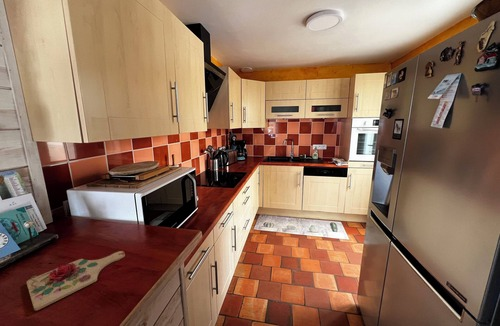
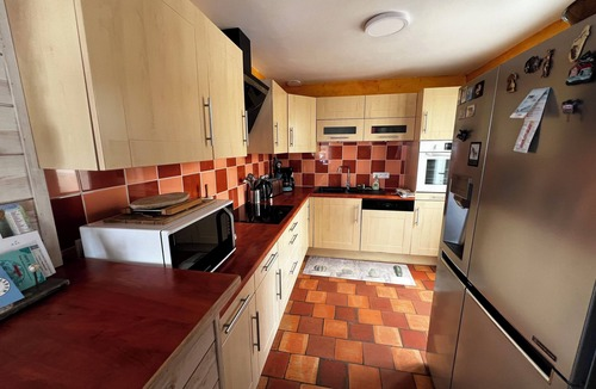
- cutting board [26,250,126,311]
